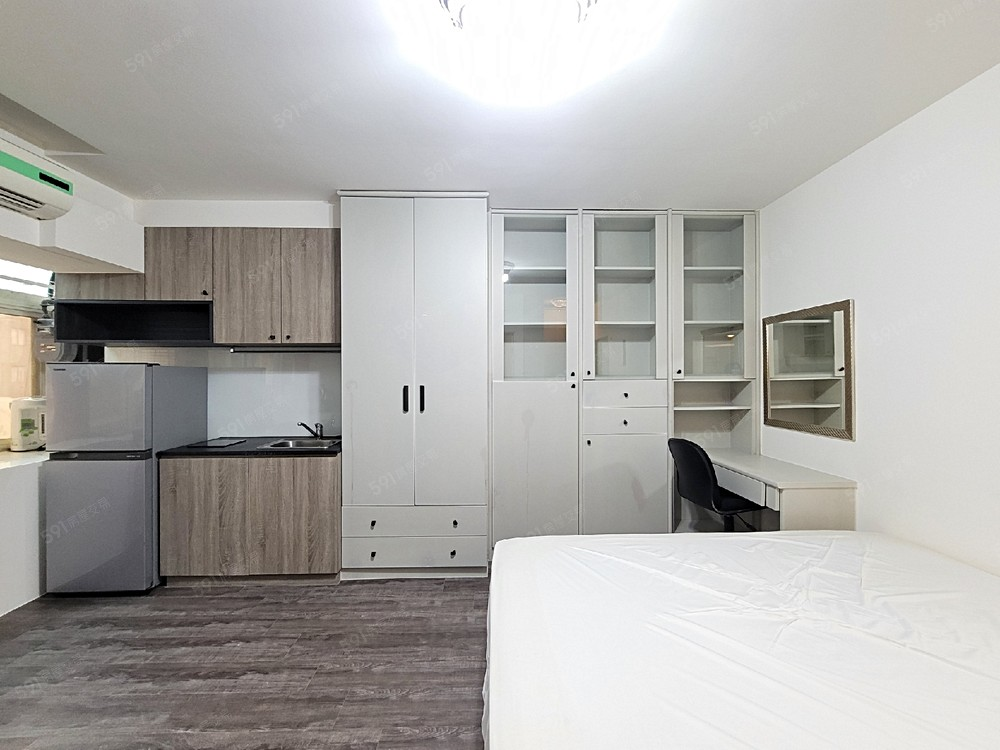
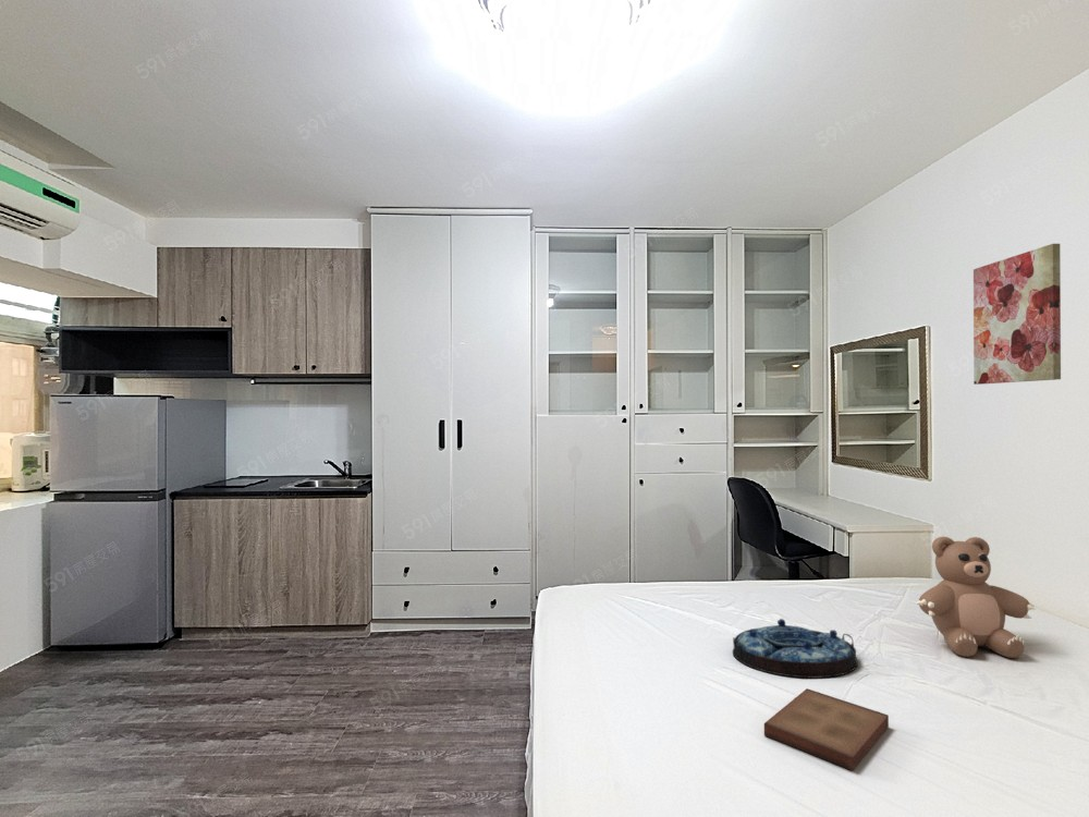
+ book [763,687,890,771]
+ teddy bear [915,536,1036,659]
+ serving tray [732,618,859,680]
+ wall art [972,243,1062,386]
